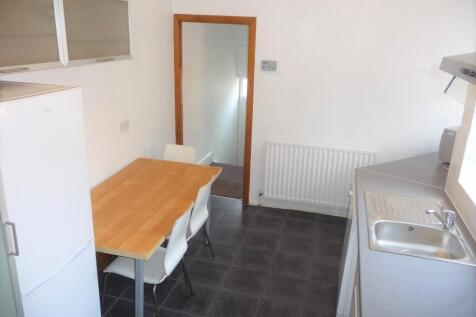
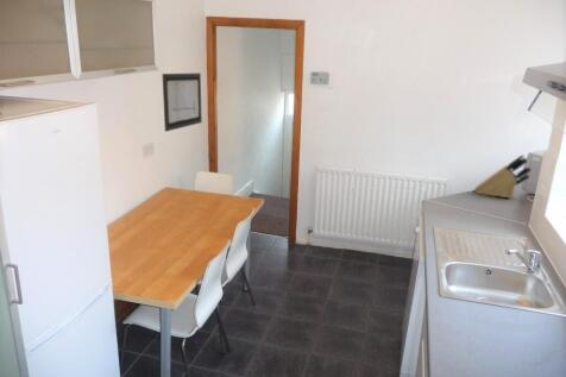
+ wall art [162,73,203,133]
+ knife block [473,153,533,200]
